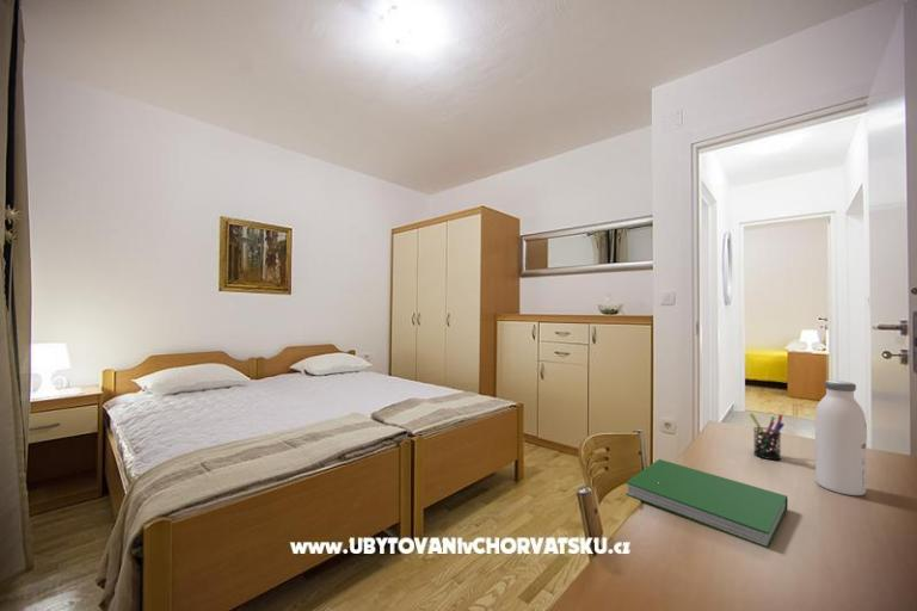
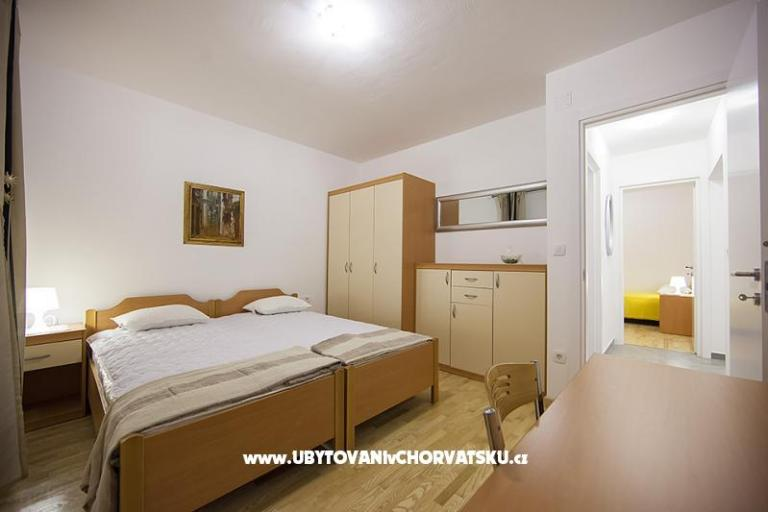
- water bottle [814,379,867,496]
- hardcover book [624,458,789,549]
- pen holder [749,412,786,461]
